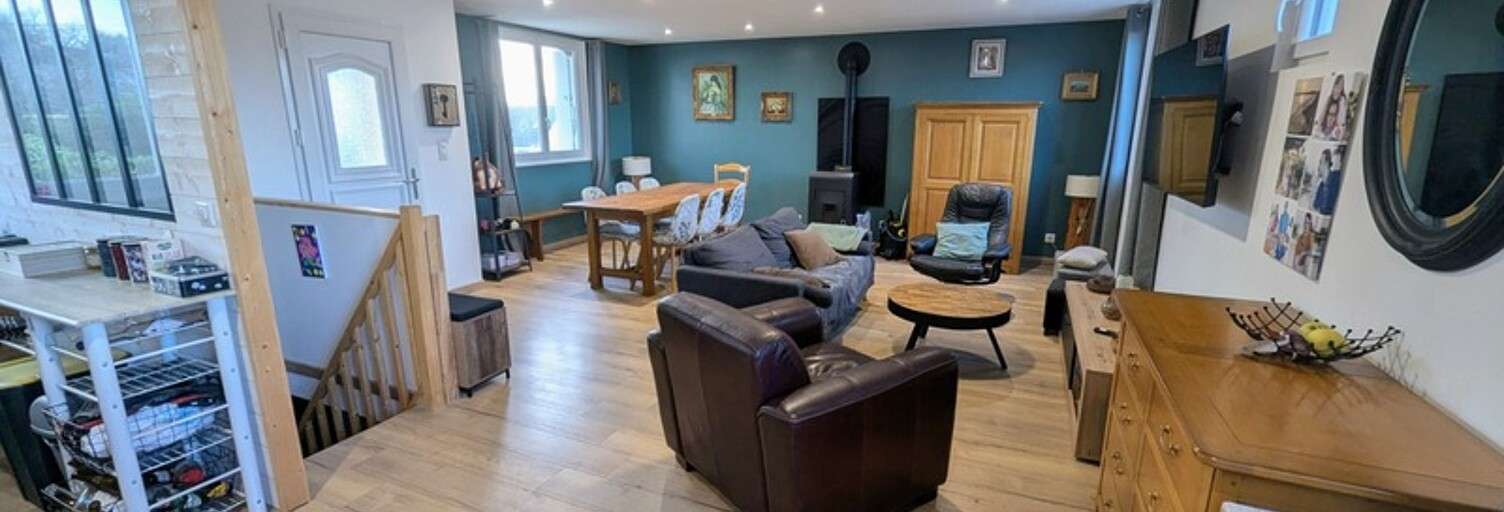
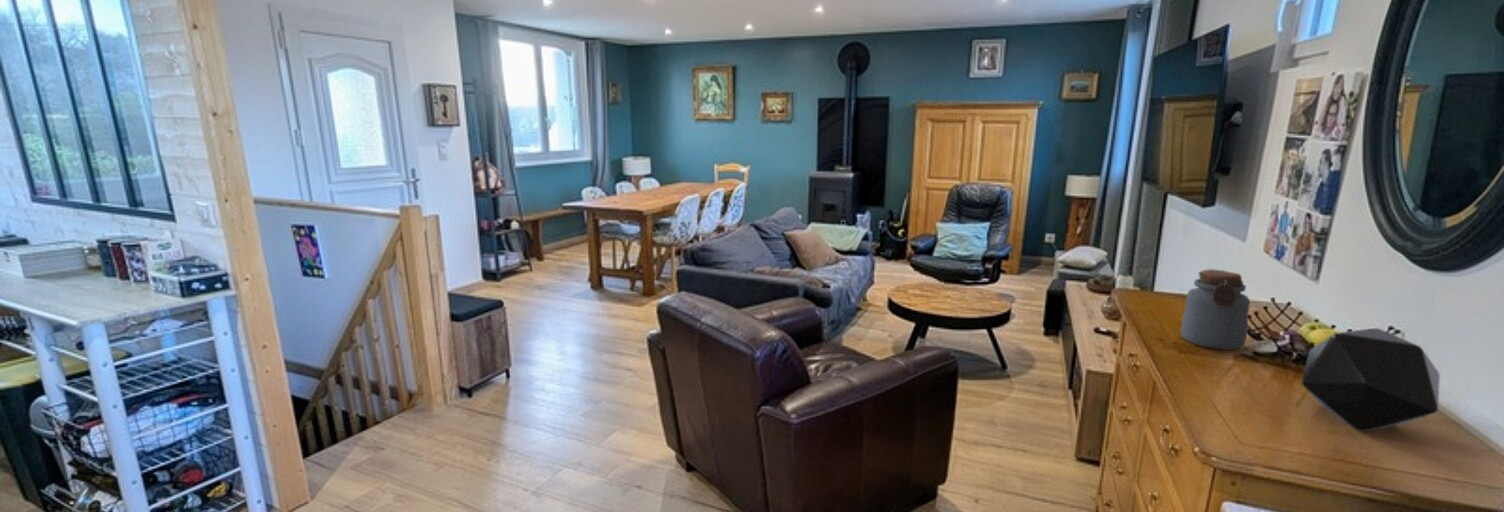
+ decorative tray [1301,327,1441,433]
+ jar [1180,268,1251,350]
